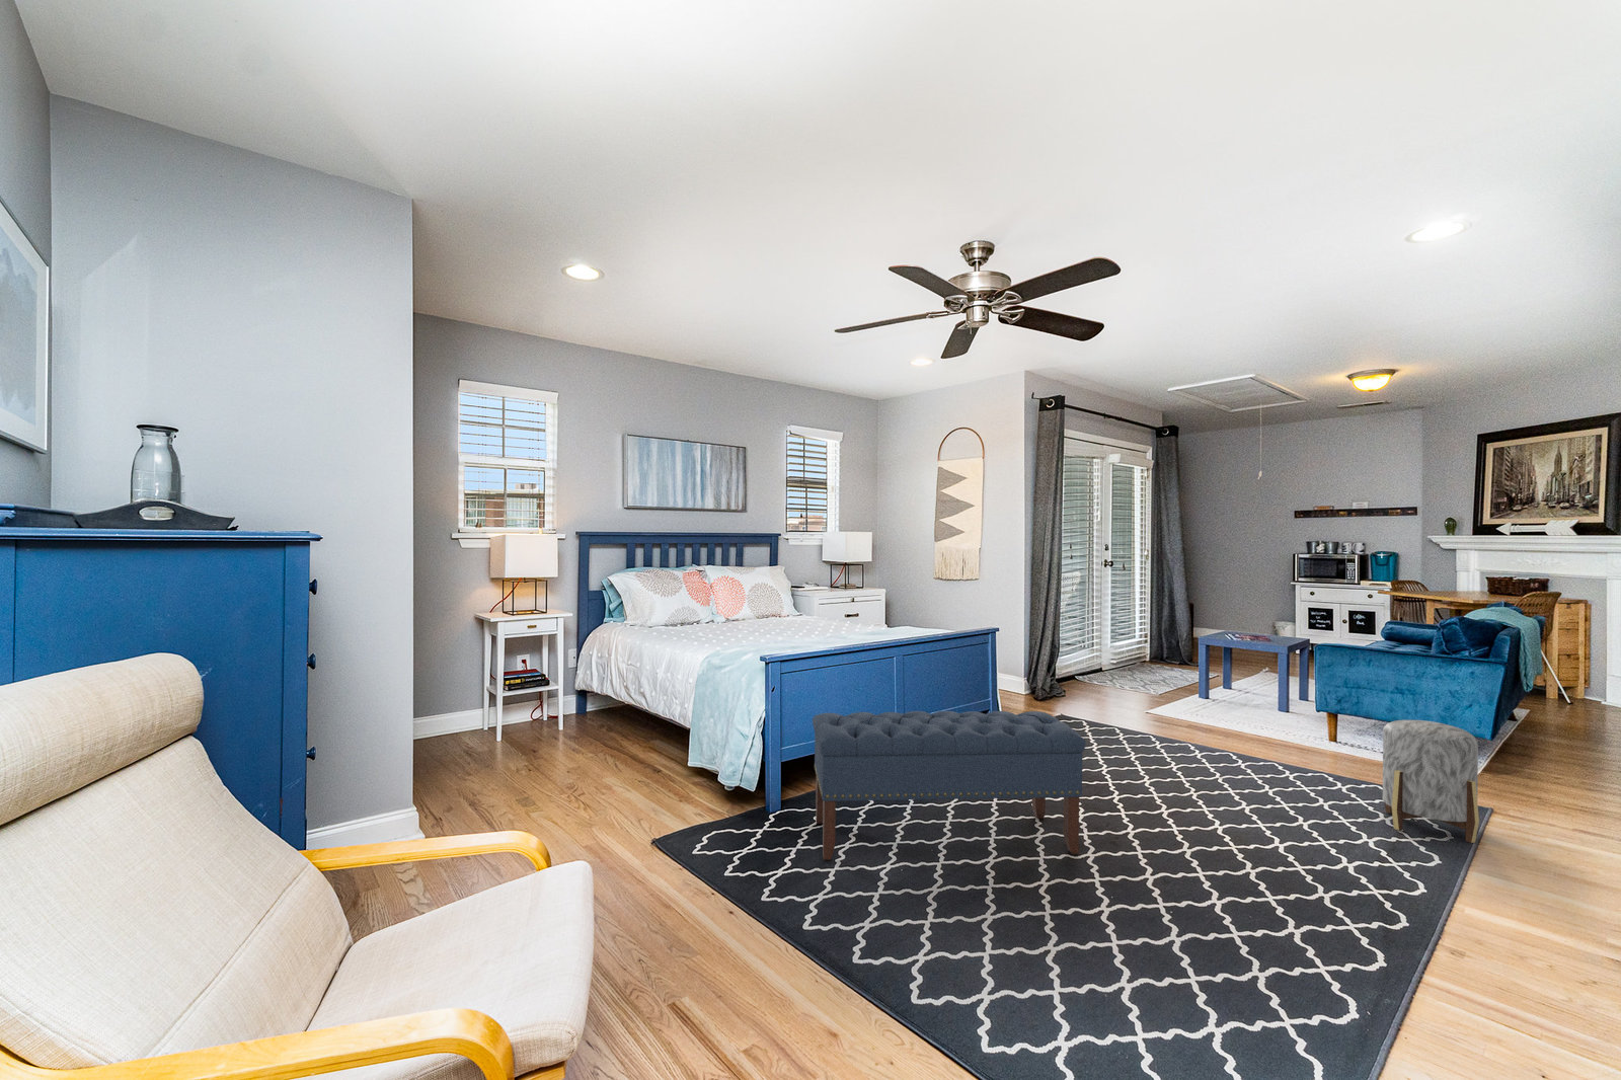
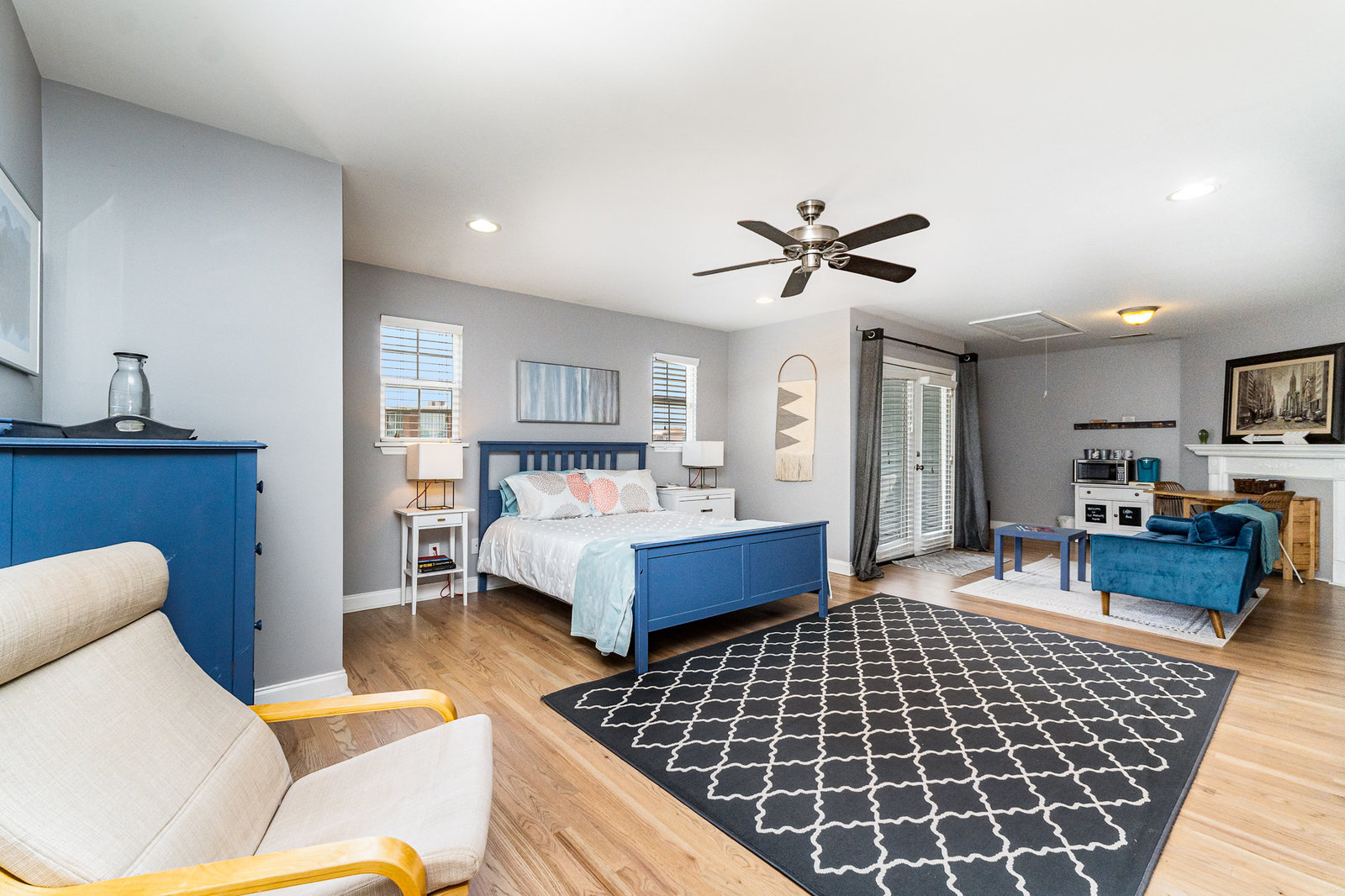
- bench [811,710,1087,861]
- stool [1382,720,1480,844]
